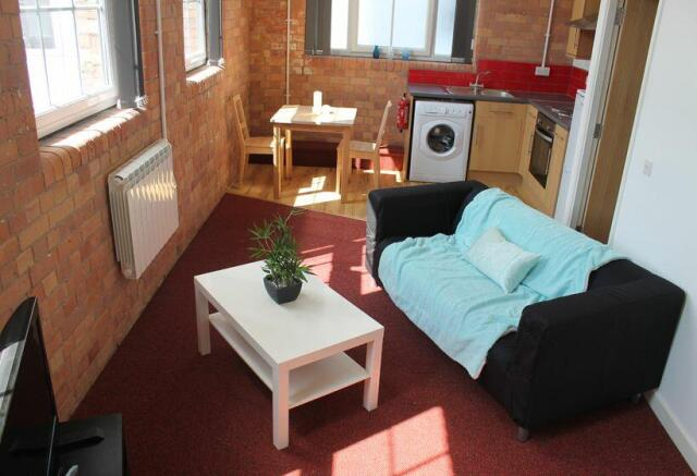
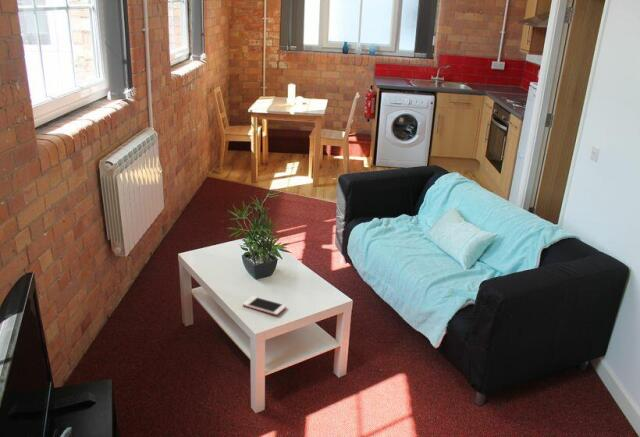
+ cell phone [242,295,287,316]
